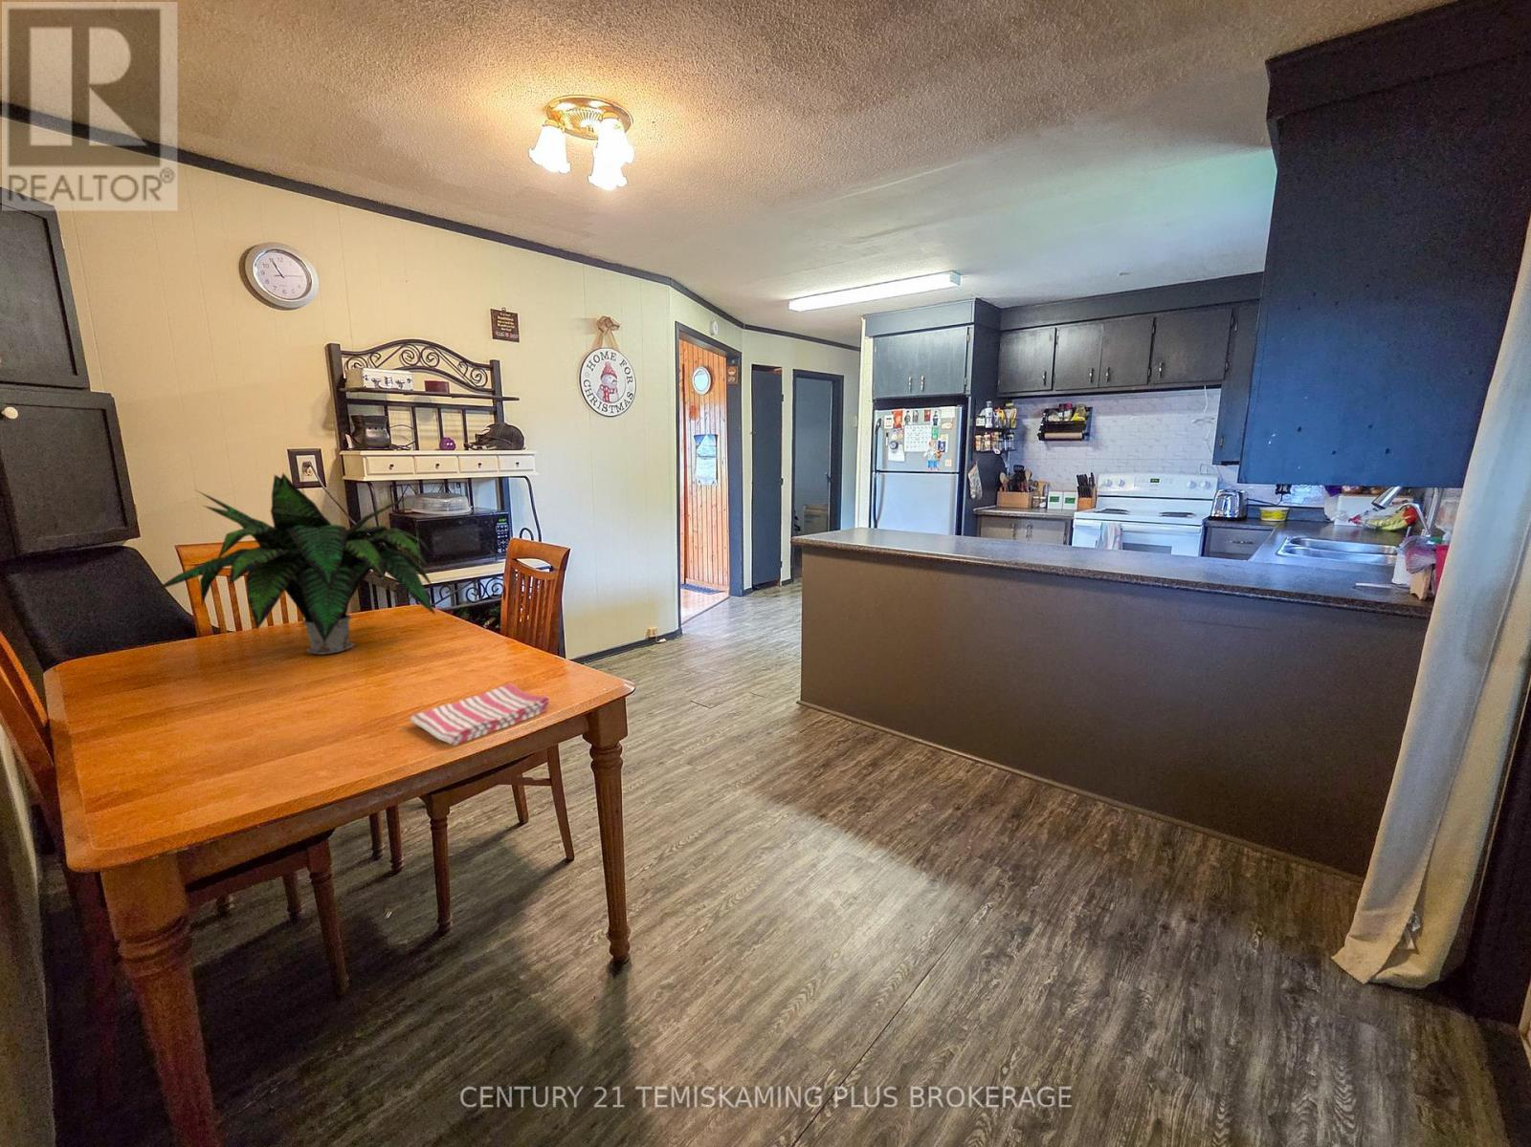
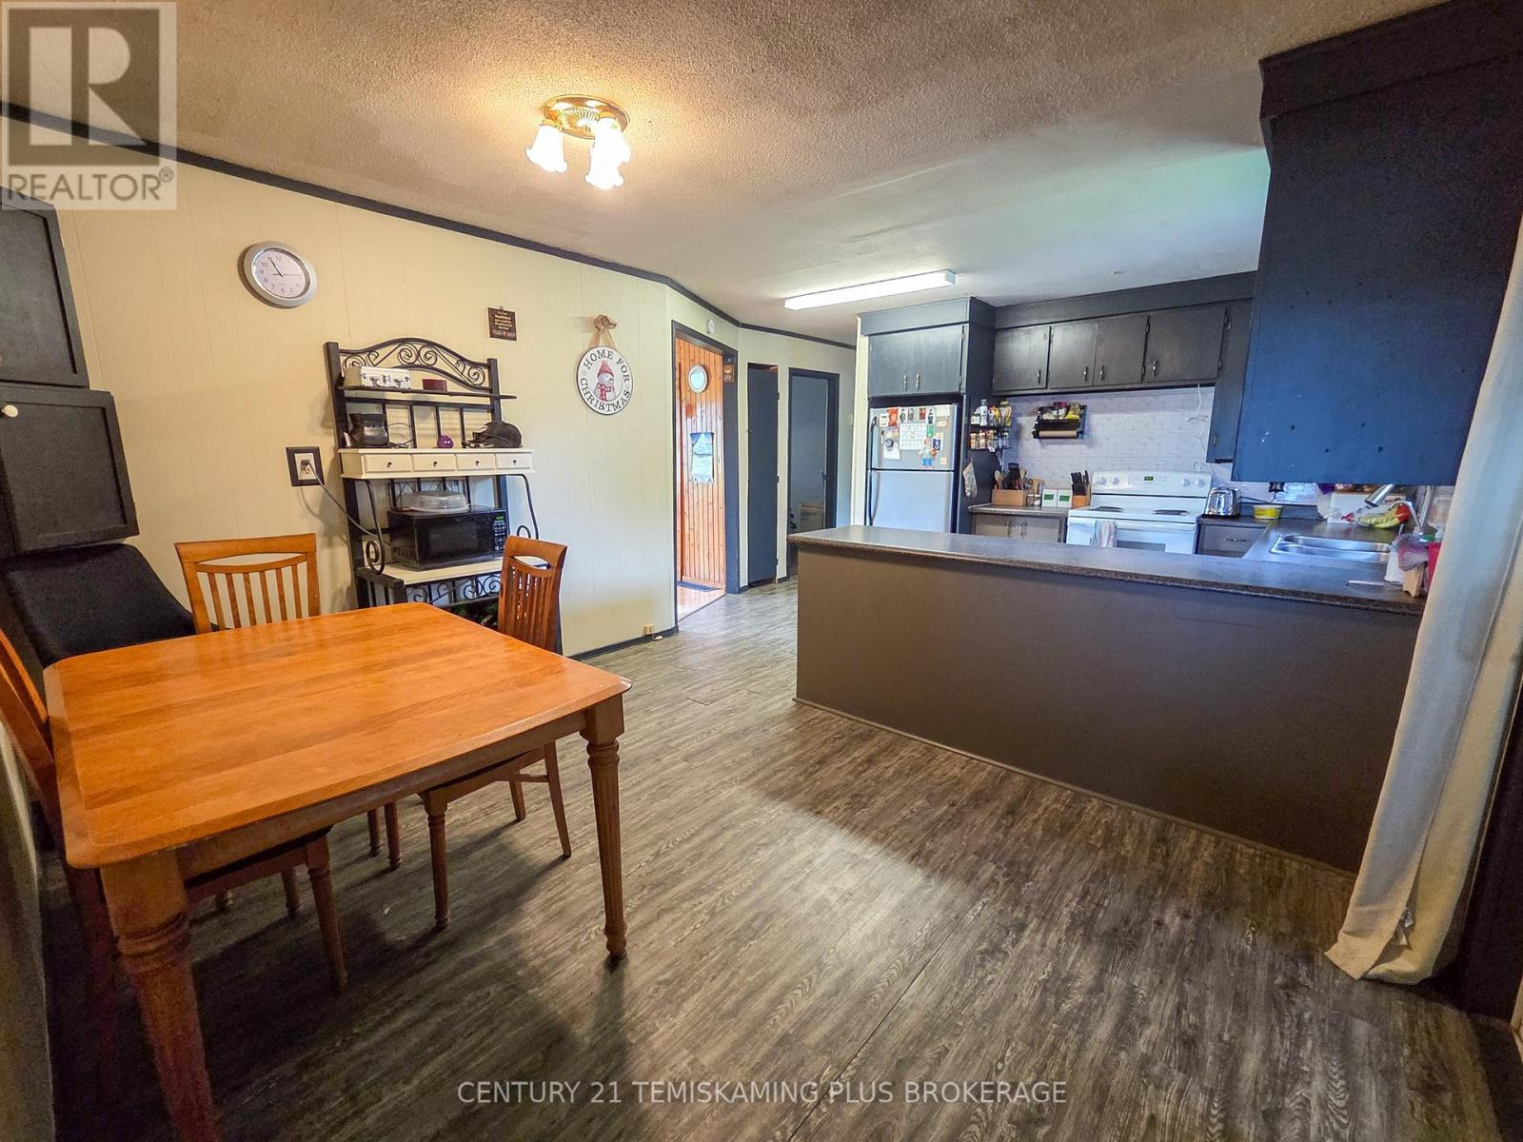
- potted plant [151,472,436,655]
- dish towel [410,682,550,747]
